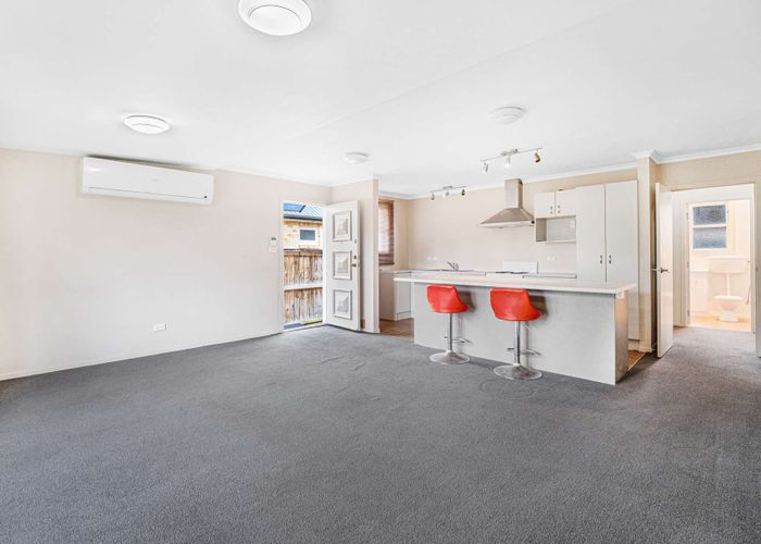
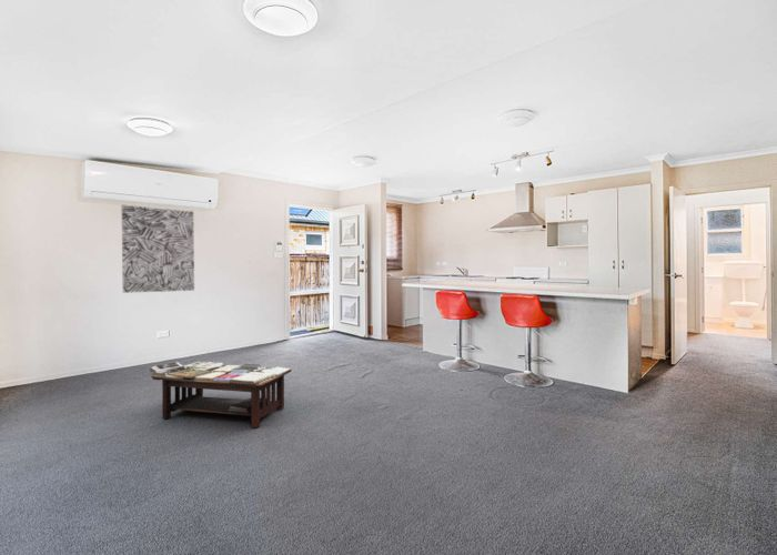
+ coffee table [149,361,293,428]
+ wall art [121,204,195,294]
